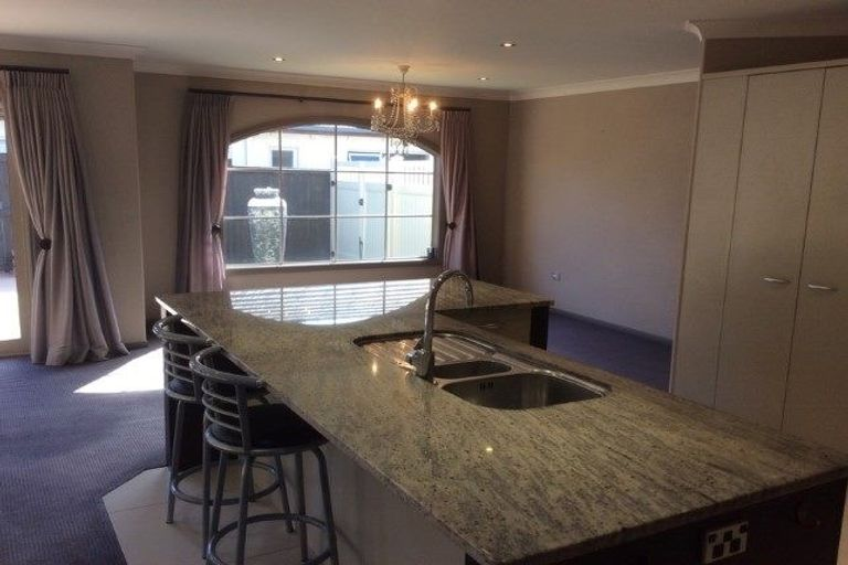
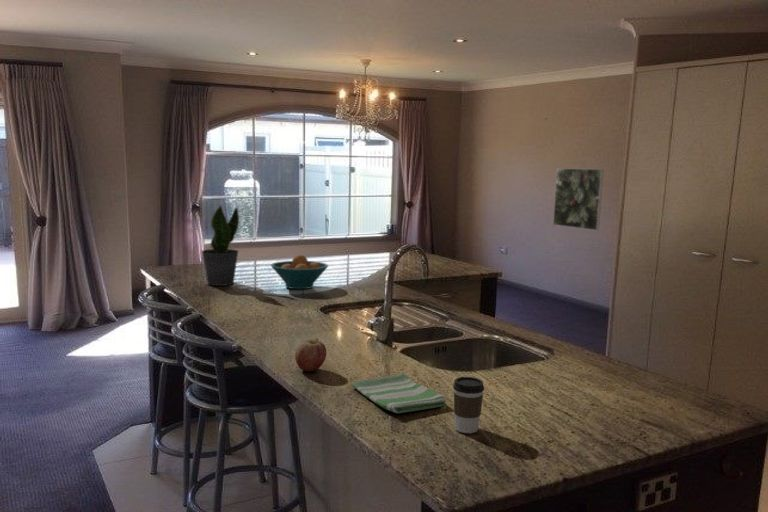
+ apple [294,337,327,372]
+ fruit bowl [270,253,329,290]
+ coffee cup [452,376,485,434]
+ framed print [552,167,604,231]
+ potted plant [201,204,240,287]
+ dish towel [351,373,448,414]
